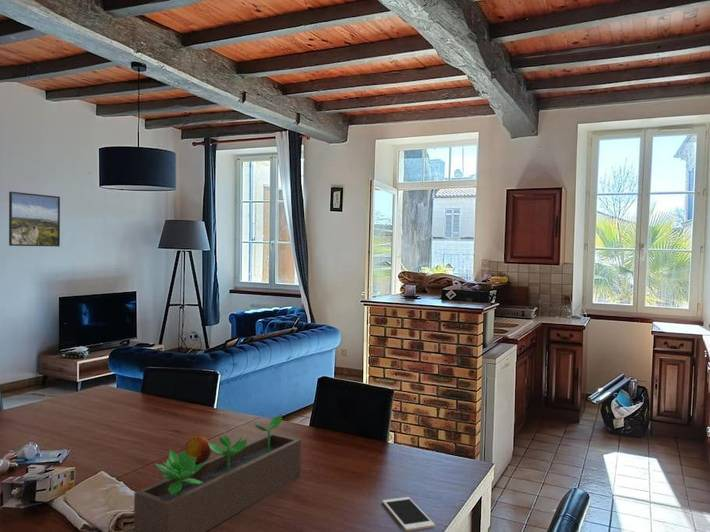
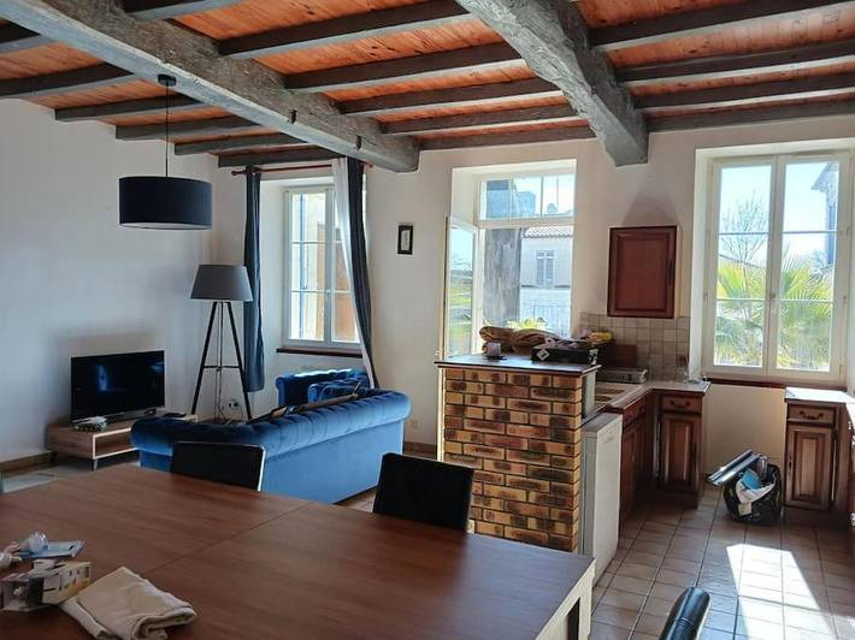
- fruit [184,435,213,464]
- succulent planter [133,413,302,532]
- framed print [8,191,61,247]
- cell phone [382,496,436,532]
